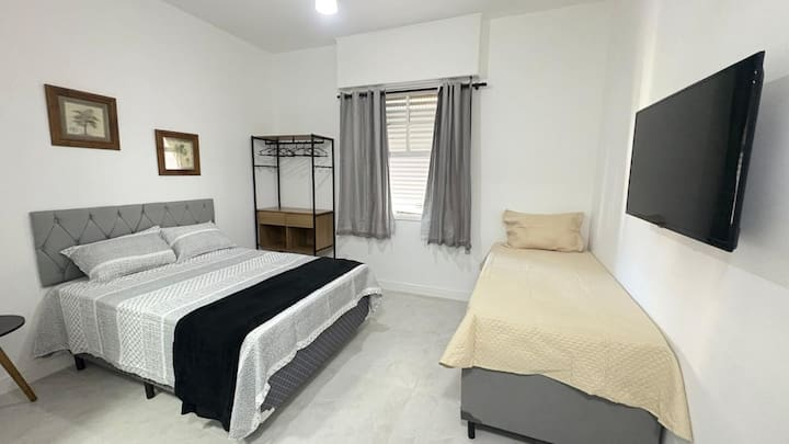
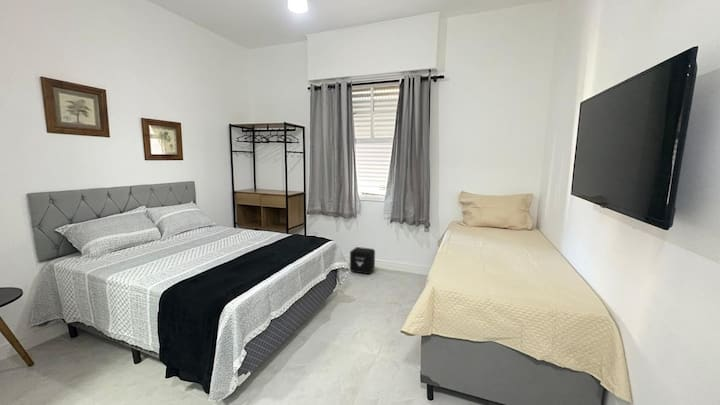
+ air purifier [349,246,376,275]
